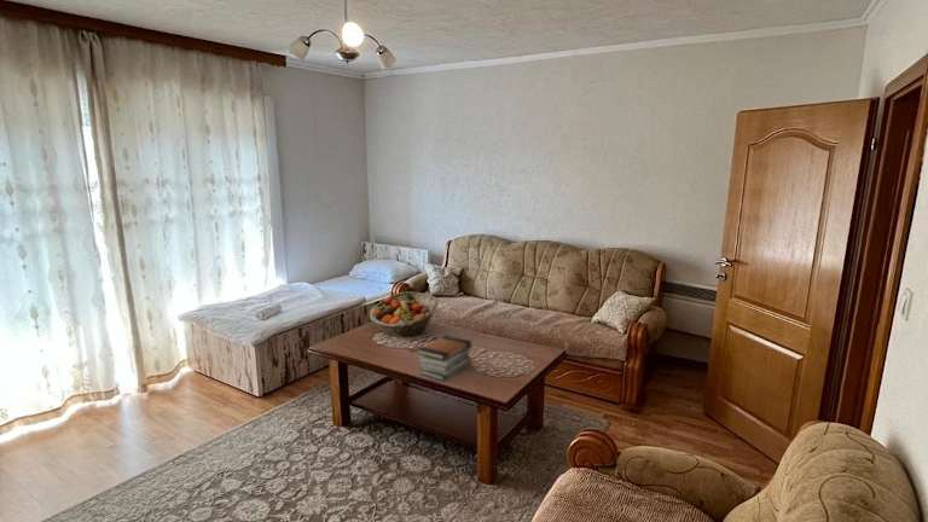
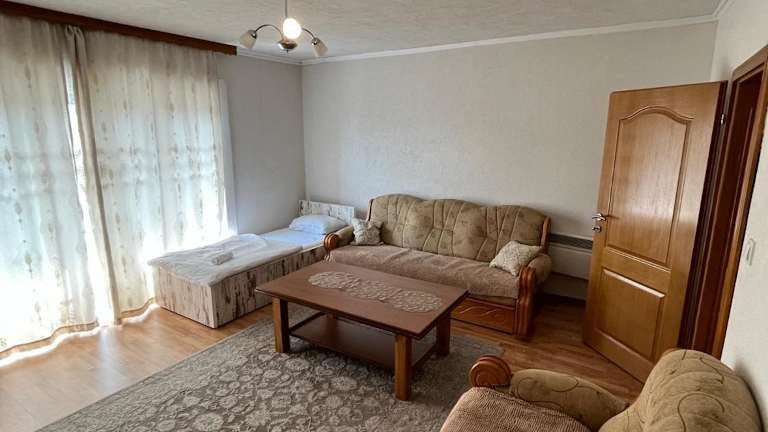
- fruit basket [369,291,440,337]
- book stack [416,335,474,382]
